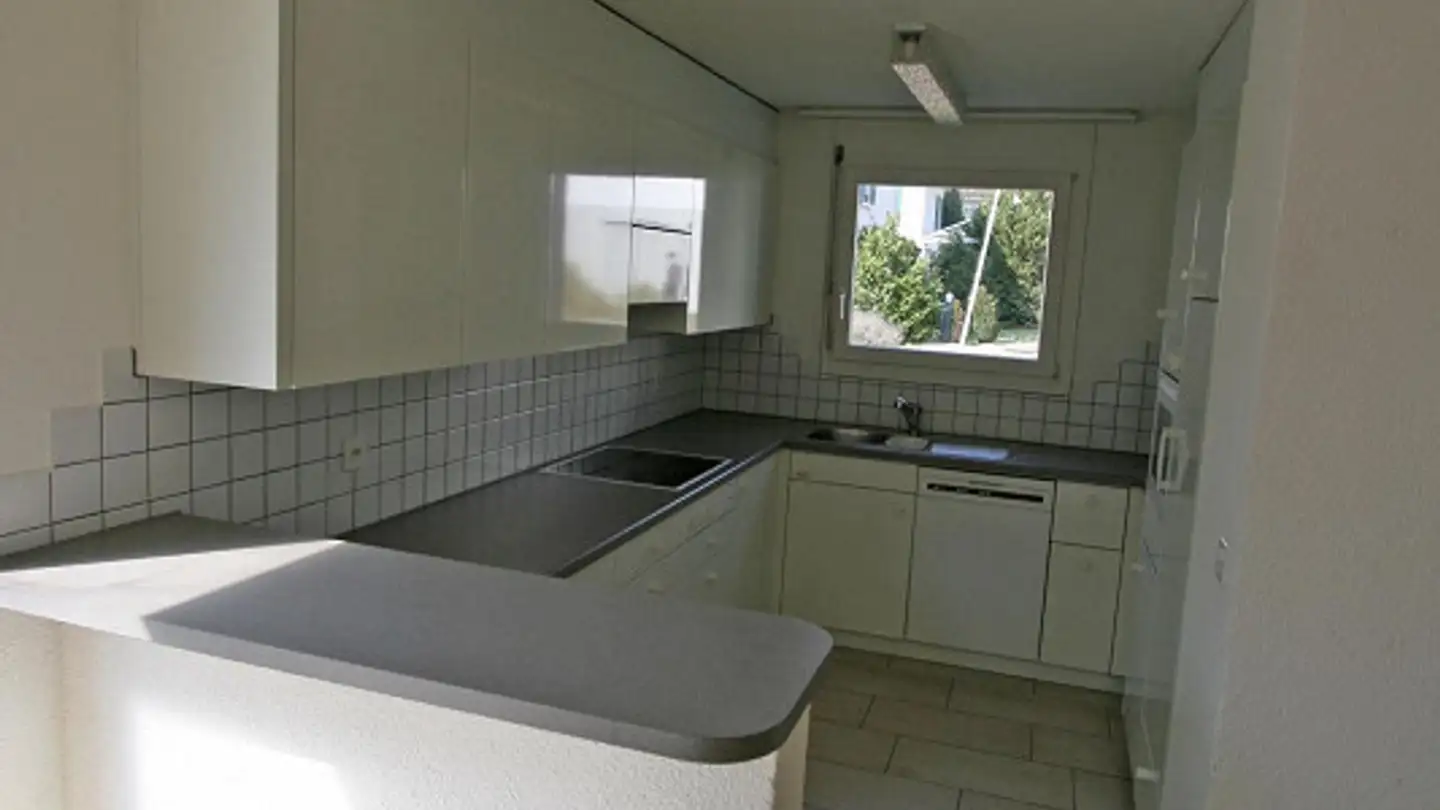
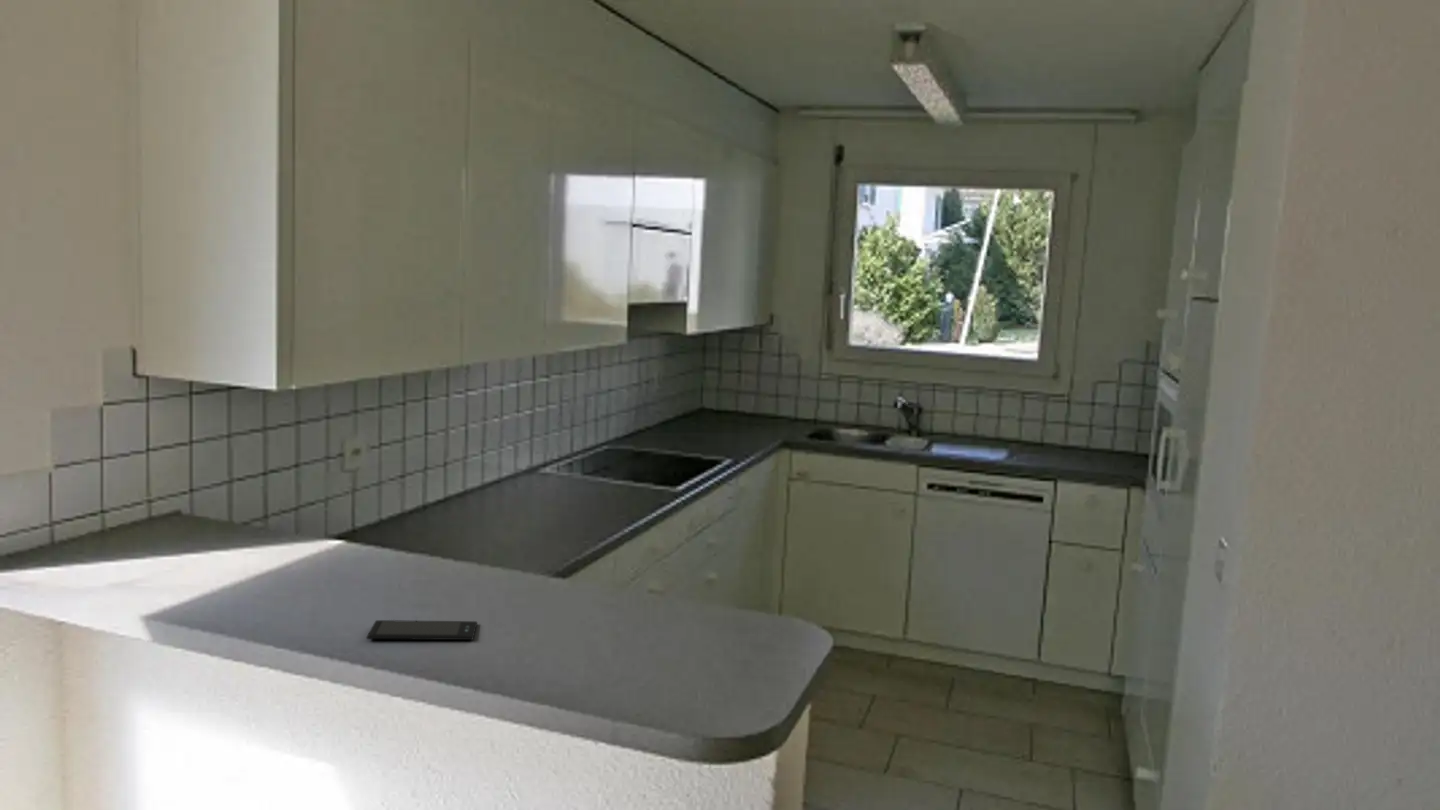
+ smartphone [366,619,478,641]
